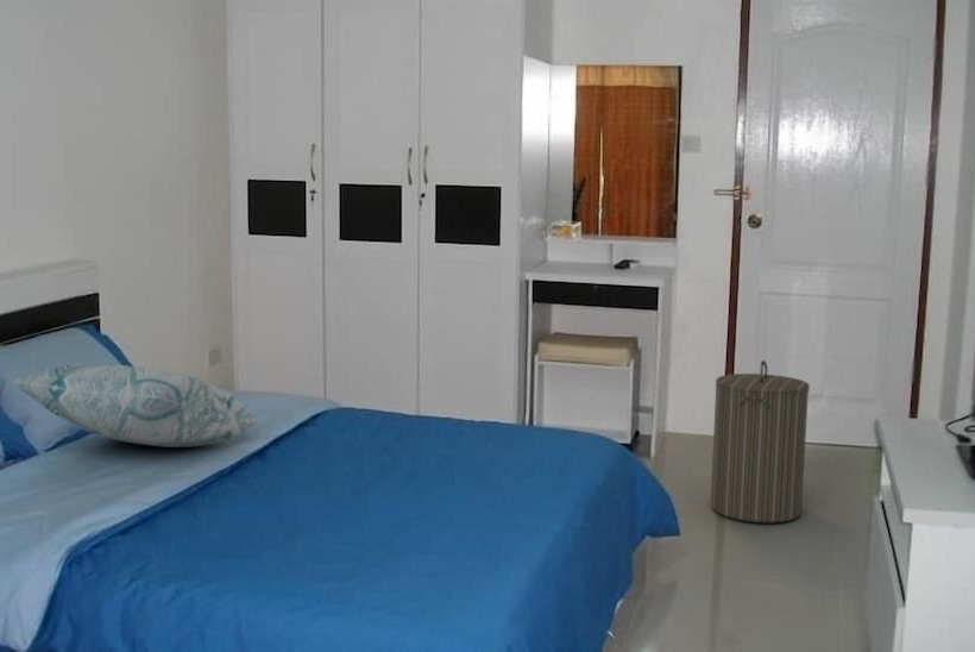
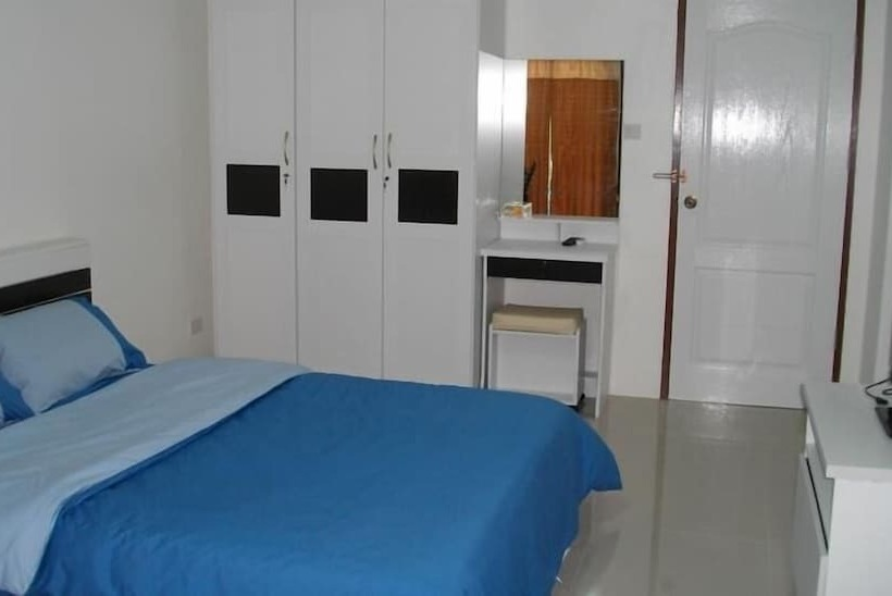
- decorative pillow [8,363,259,449]
- laundry hamper [710,359,811,524]
